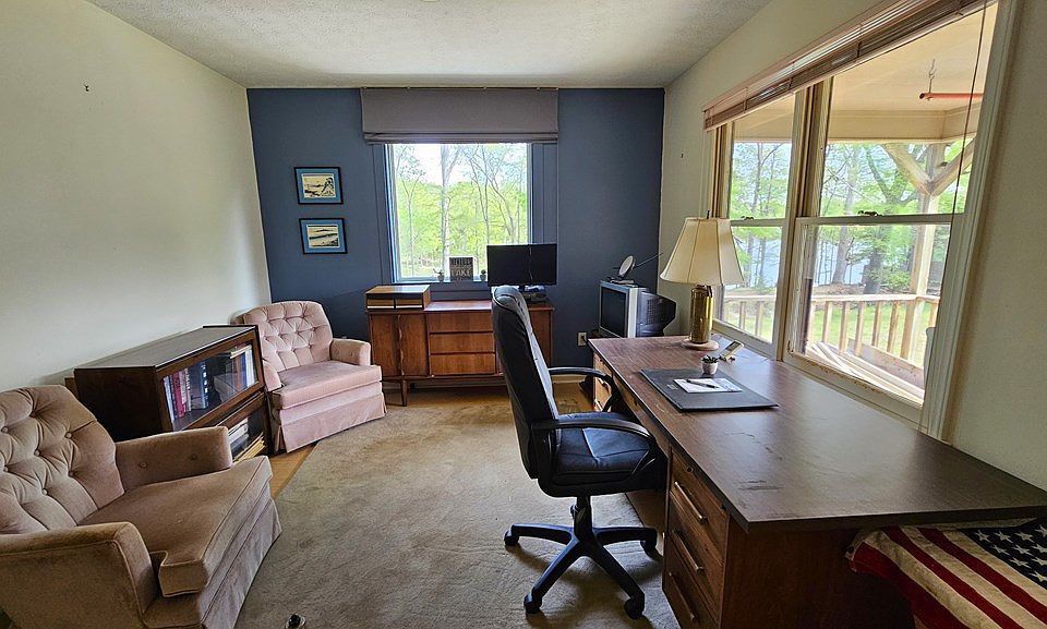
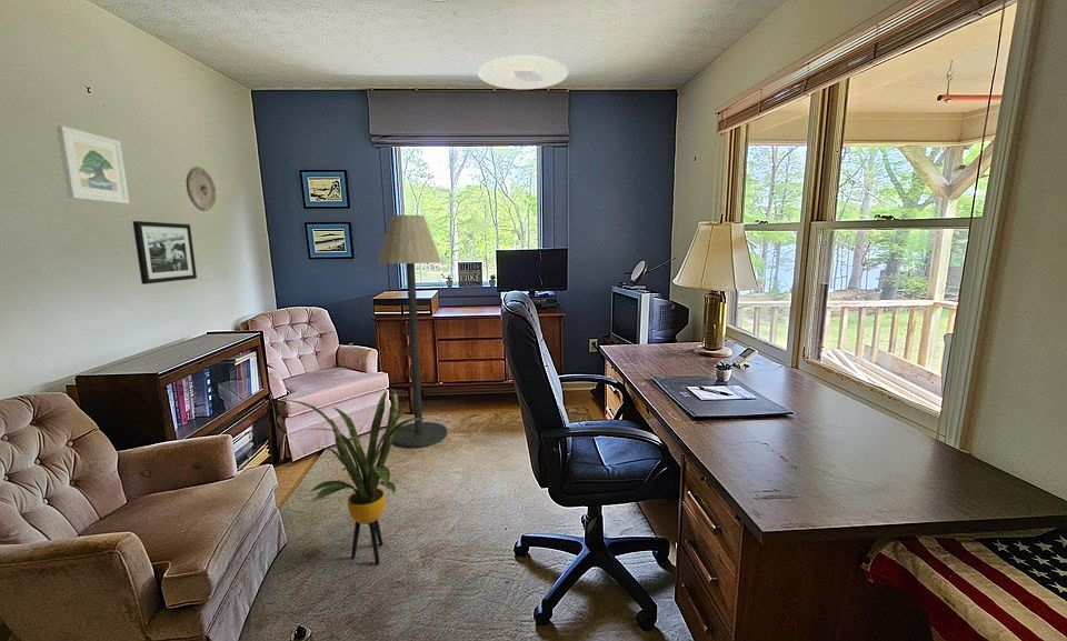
+ plate [186,166,217,212]
+ house plant [282,389,427,565]
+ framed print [56,124,130,206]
+ picture frame [131,220,198,286]
+ ceiling light [477,54,569,90]
+ floor lamp [378,214,448,449]
